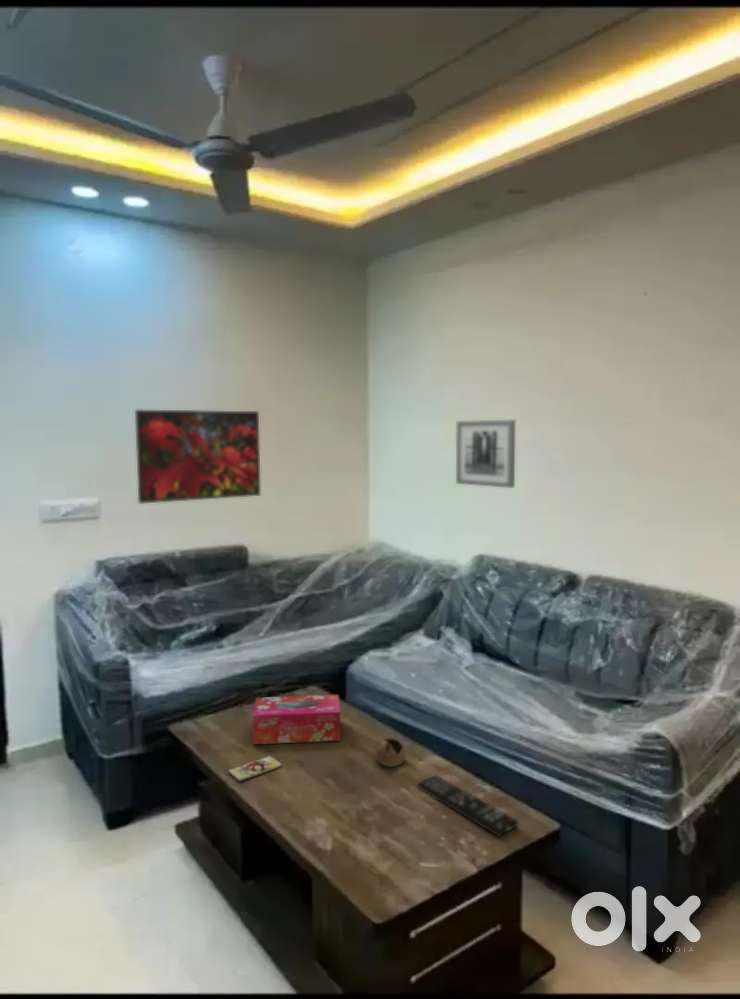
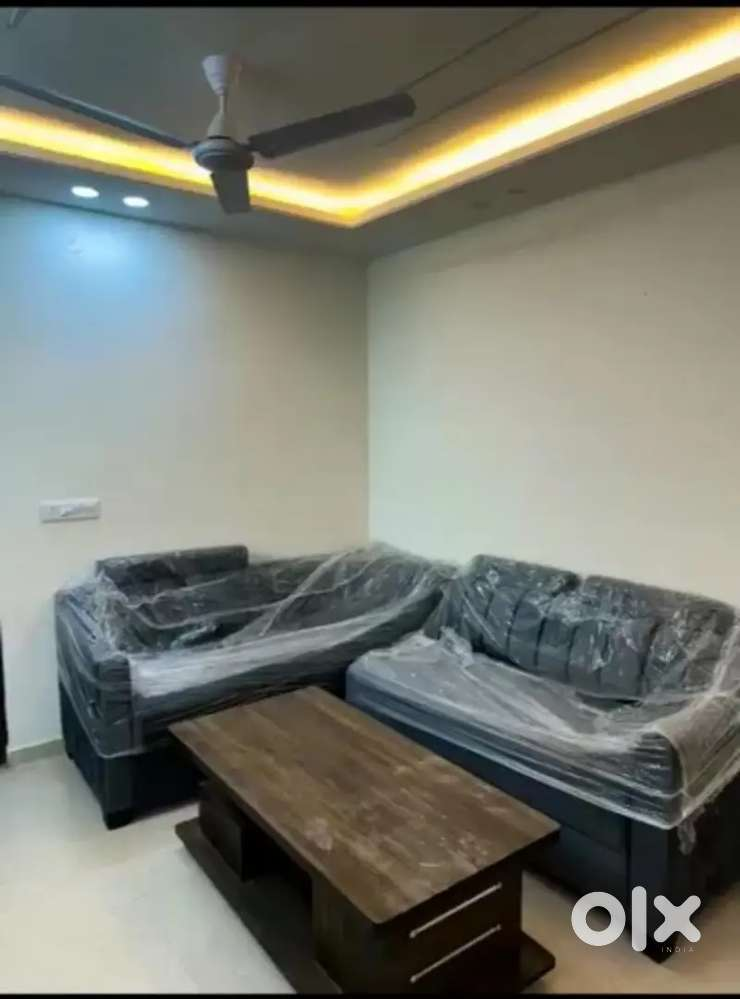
- cup [374,737,406,768]
- wall art [455,419,516,489]
- tissue box [252,694,341,745]
- remote control [416,774,519,837]
- smartphone [228,755,283,782]
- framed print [134,409,261,505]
